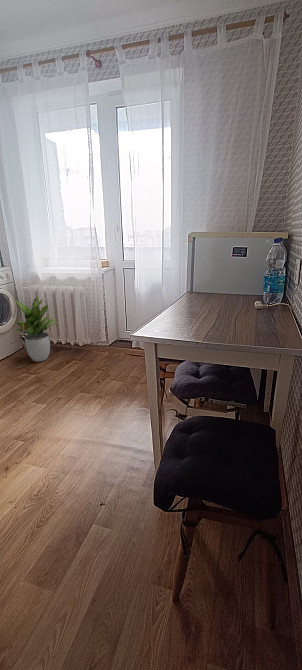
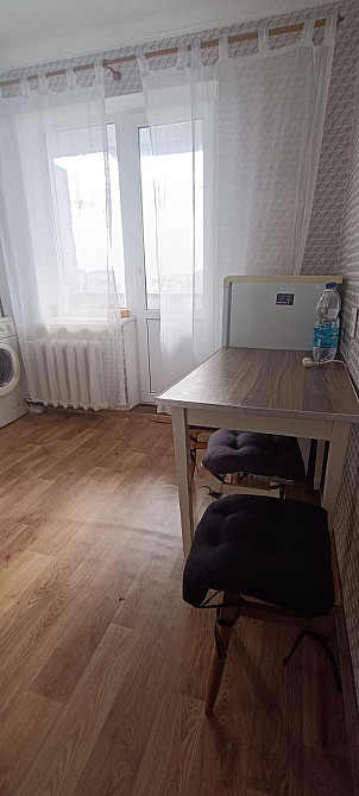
- potted plant [13,295,59,363]
